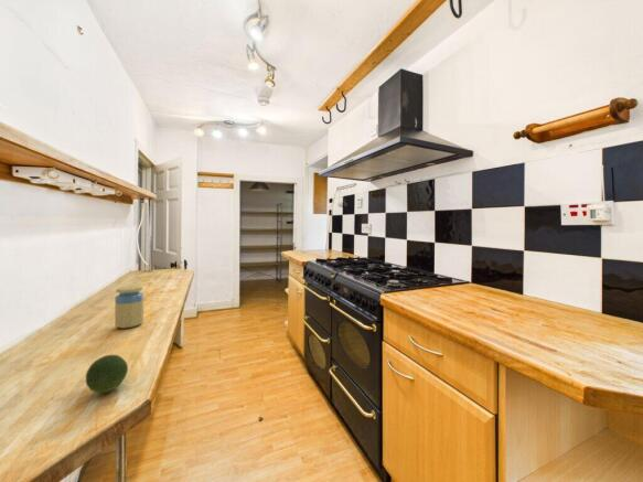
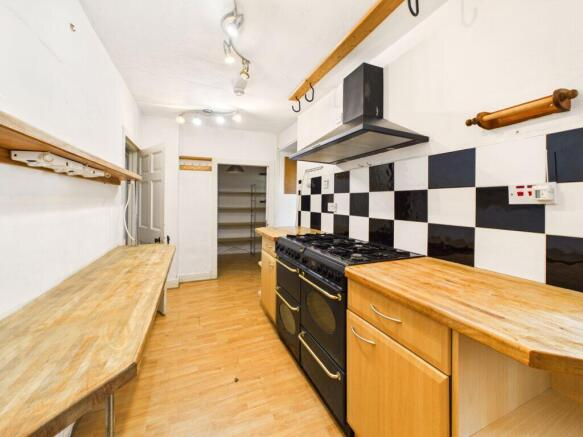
- jar [114,285,144,330]
- fruit [85,354,129,394]
